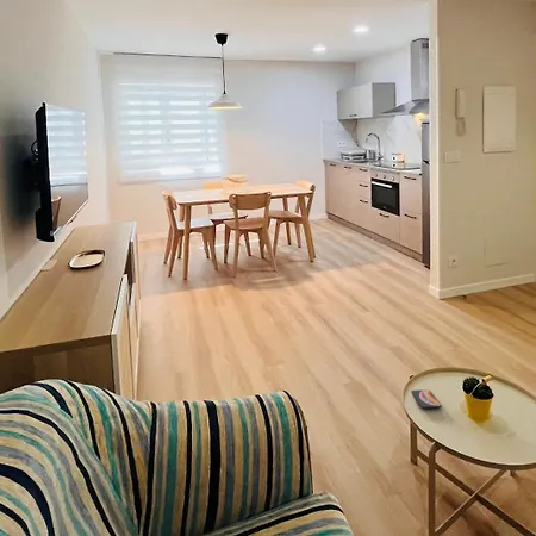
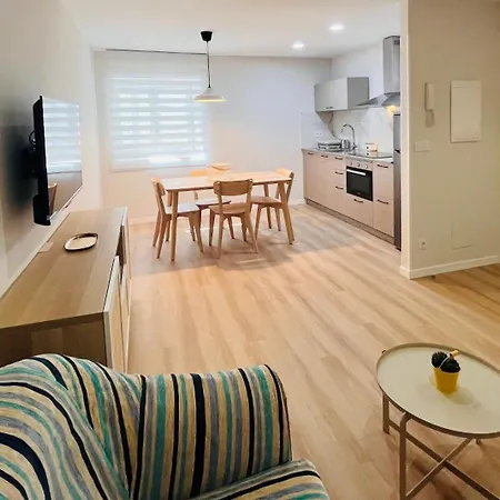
- smartphone [410,388,443,410]
